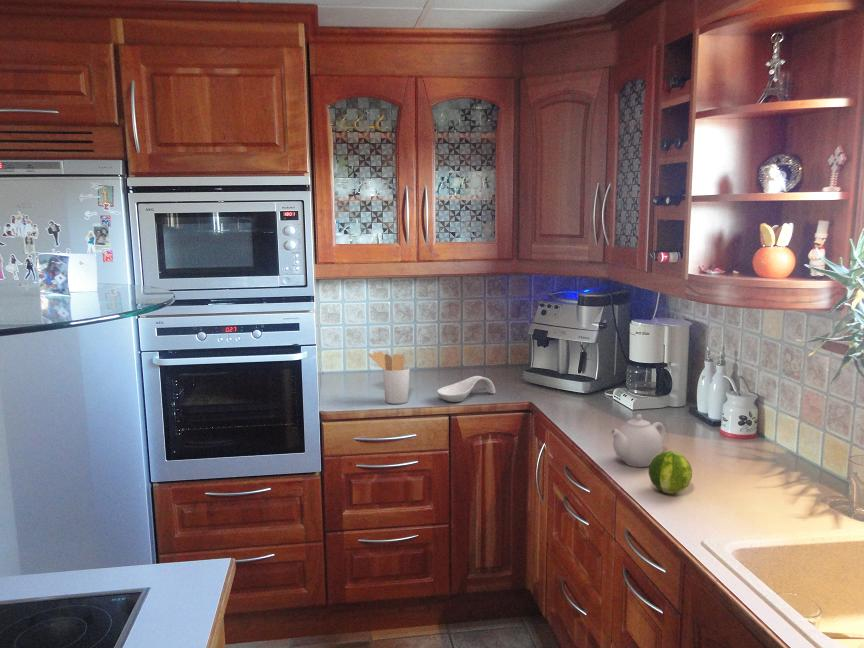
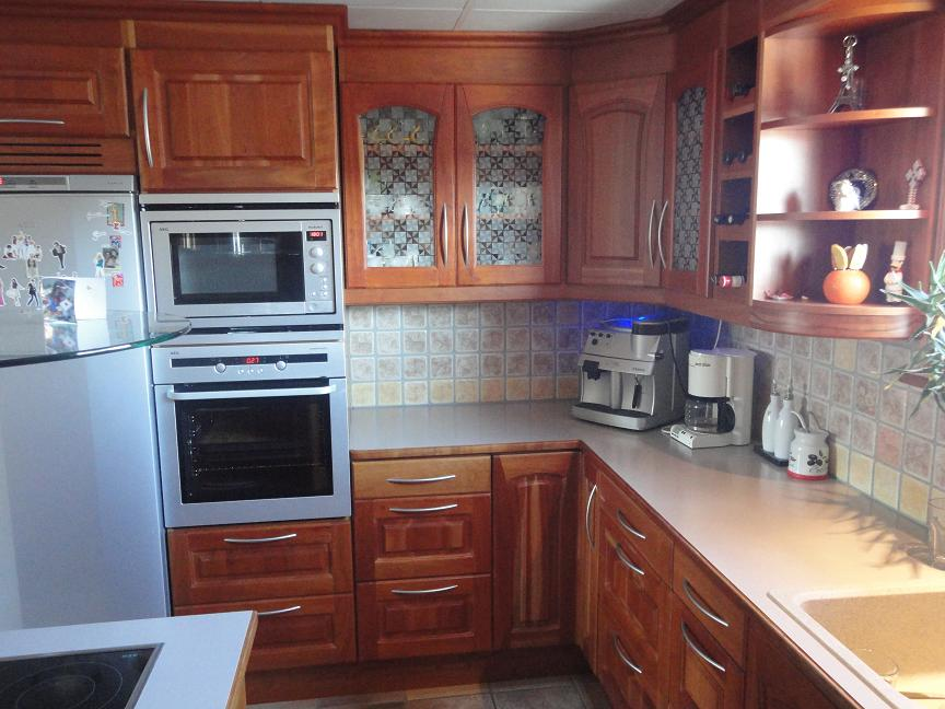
- fruit [648,450,693,495]
- teapot [609,413,666,468]
- spoon rest [436,375,496,403]
- utensil holder [368,350,411,405]
